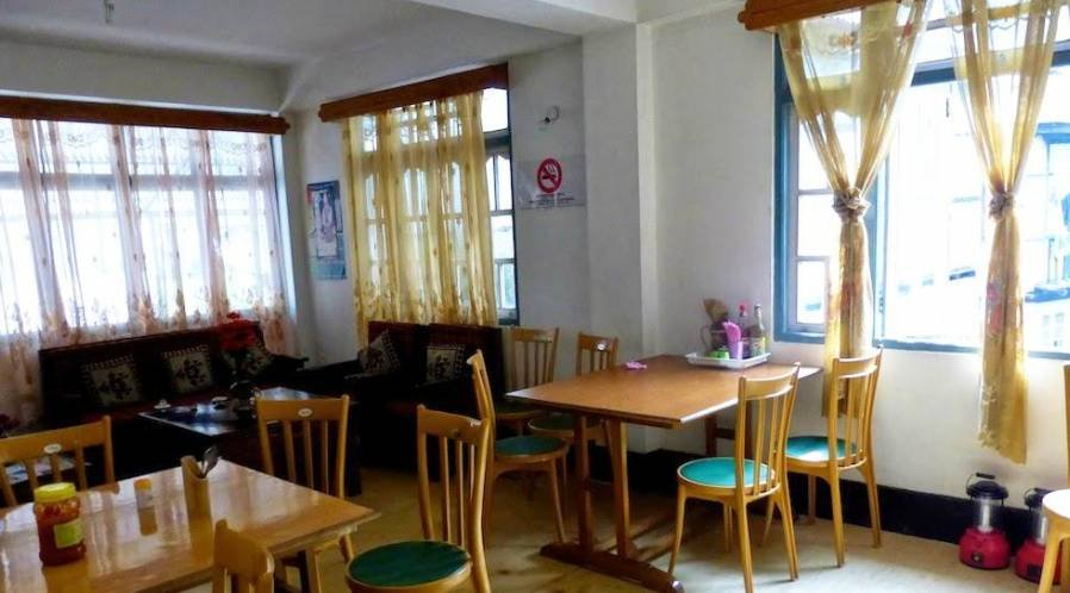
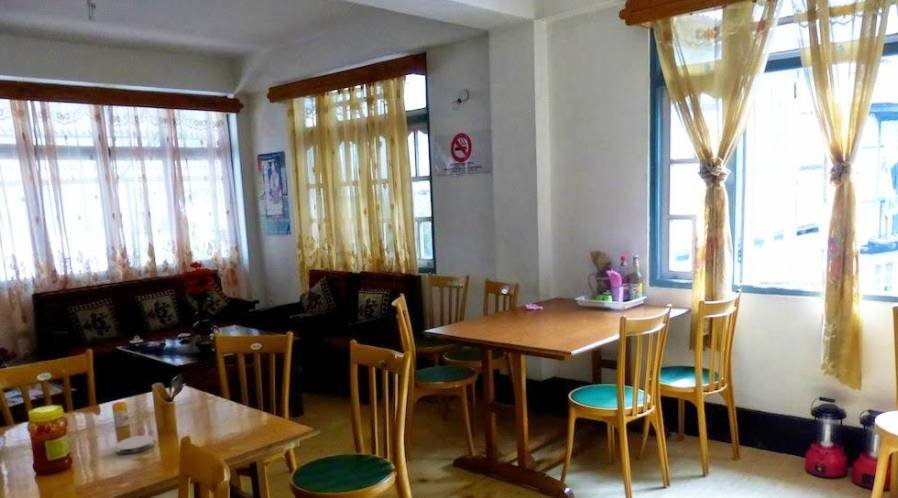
+ coaster [115,434,155,455]
